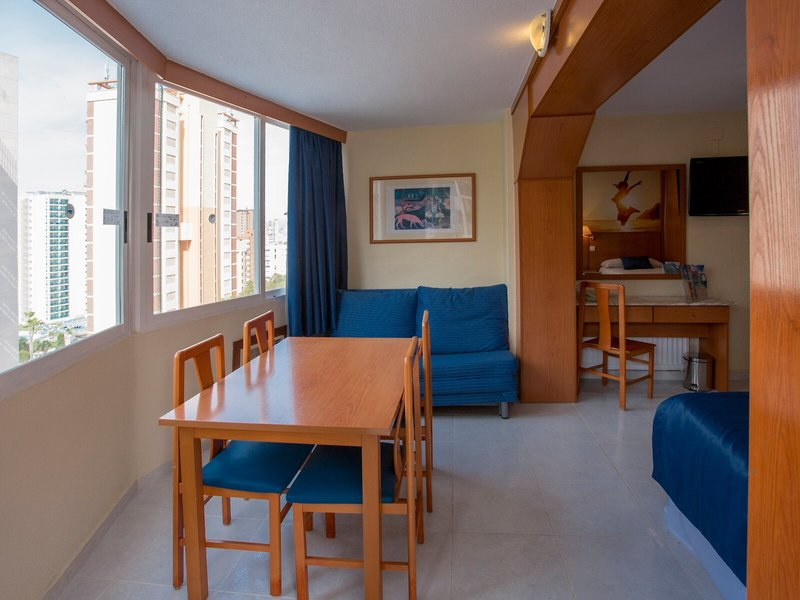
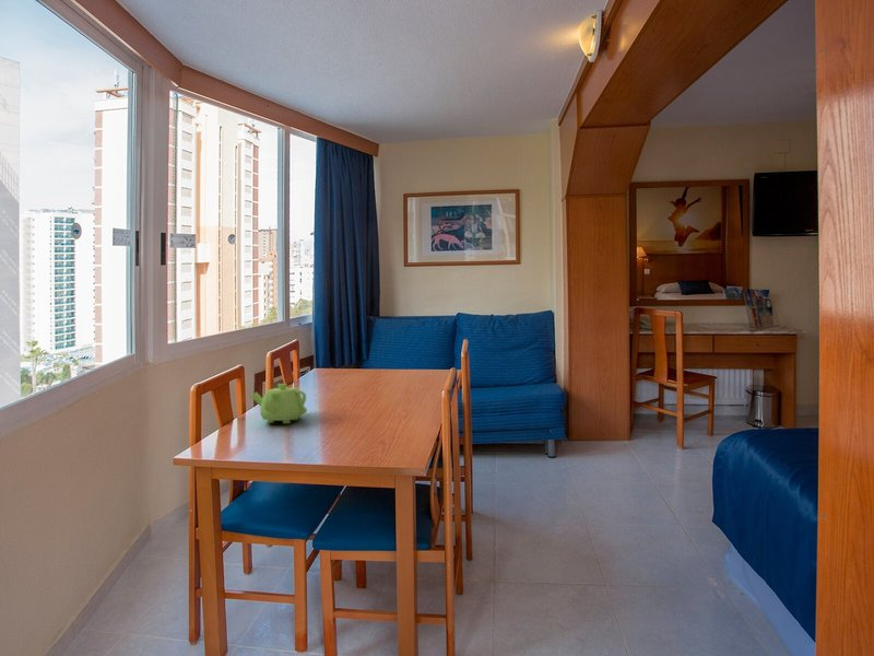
+ teapot [250,383,308,424]
